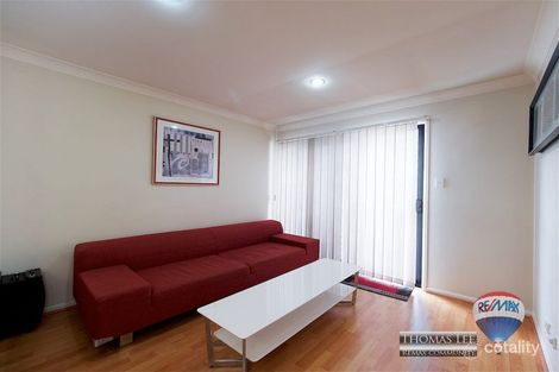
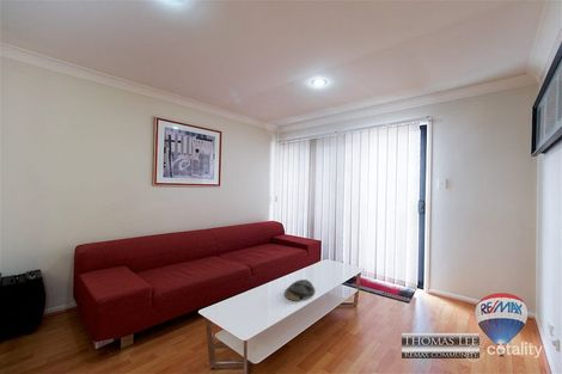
+ decorative bowl [283,278,317,302]
